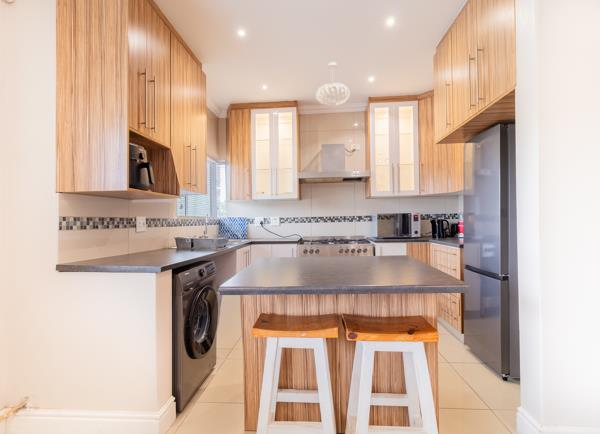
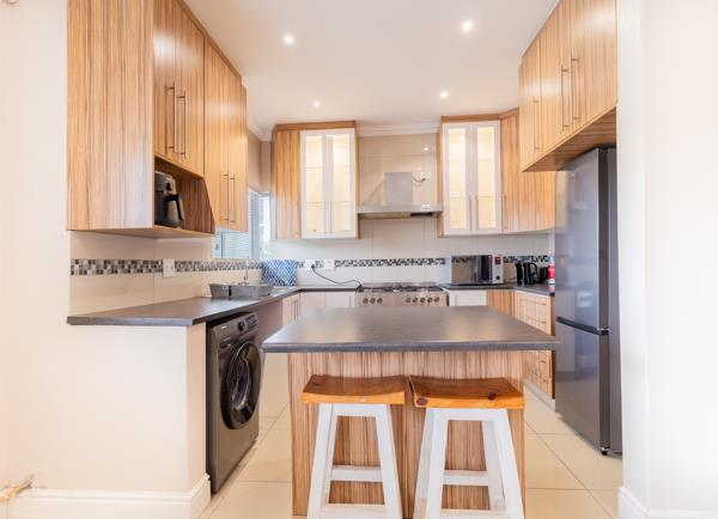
- pendant light [315,61,351,107]
